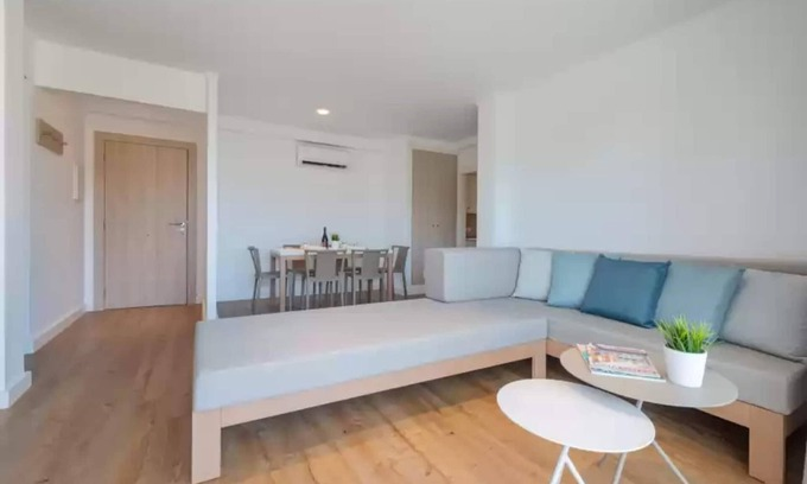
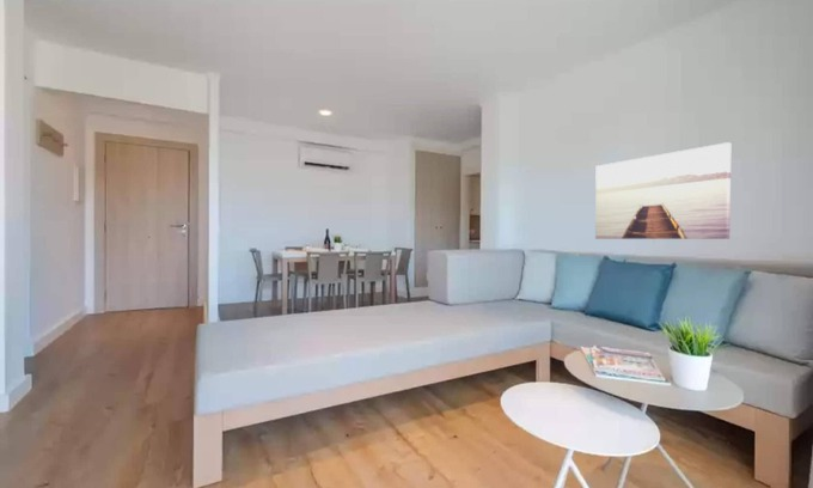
+ wall art [594,141,732,240]
